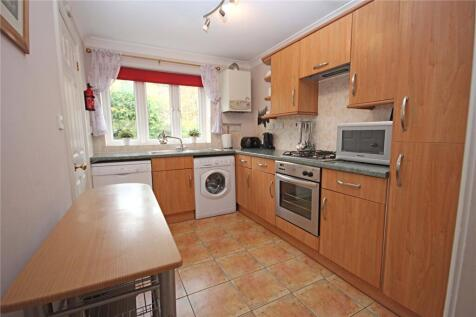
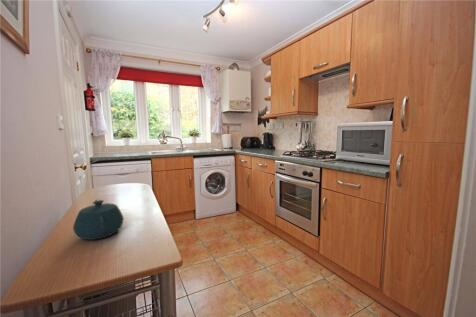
+ teapot [72,199,124,241]
